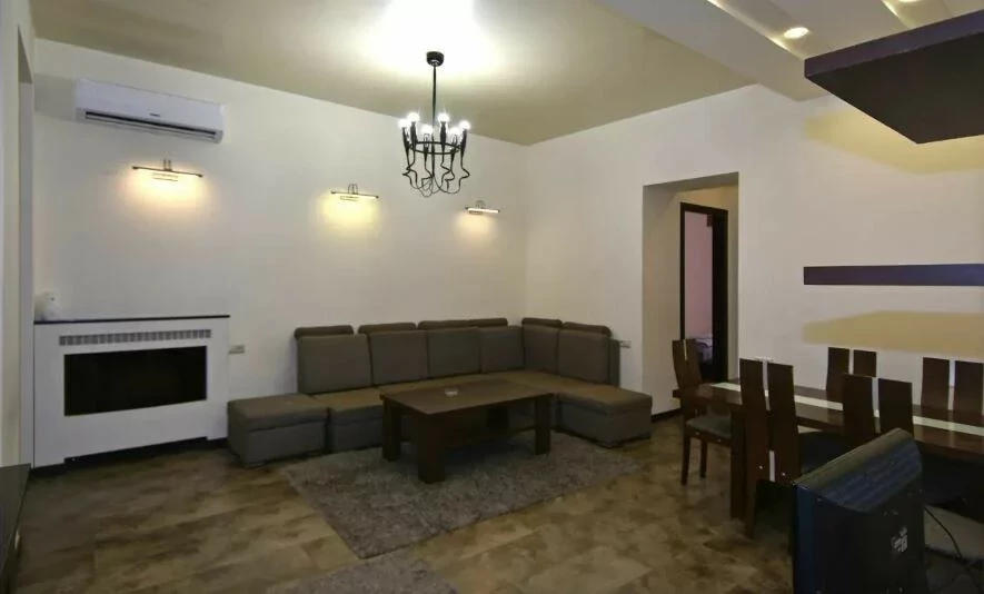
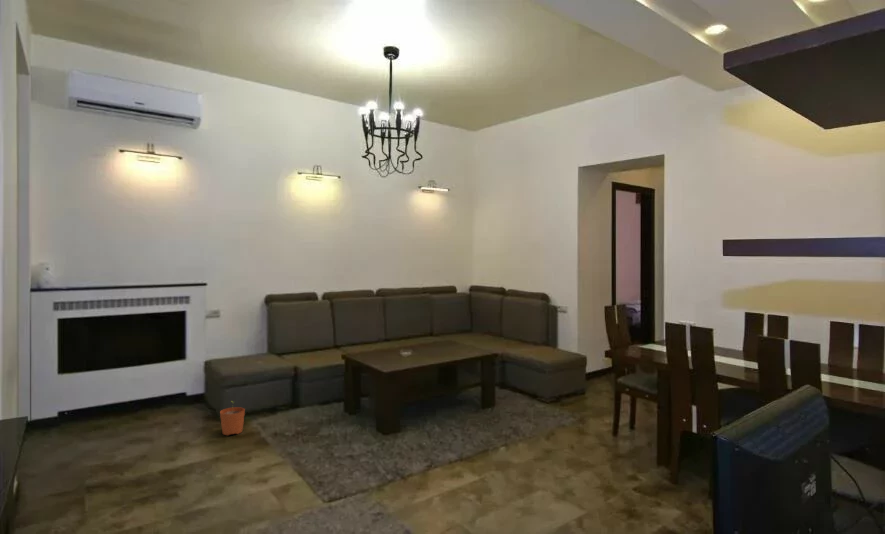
+ plant pot [219,400,246,436]
